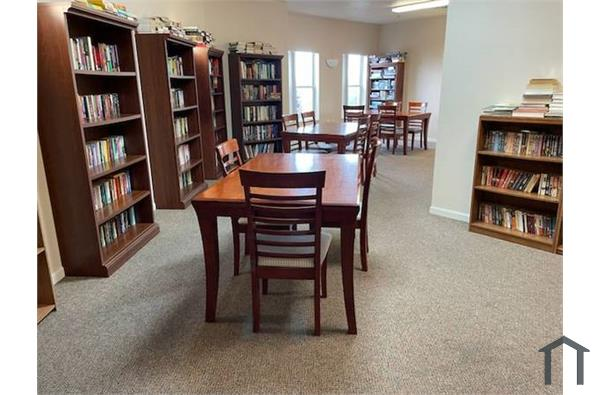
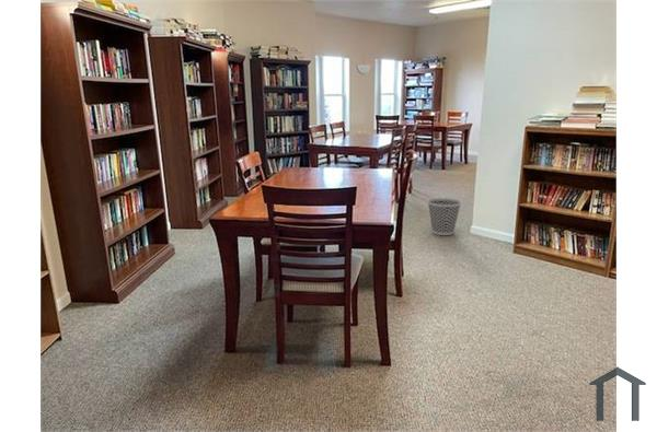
+ wastebasket [426,197,462,236]
